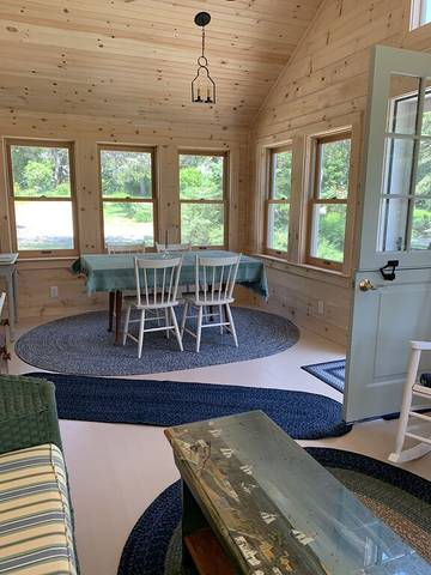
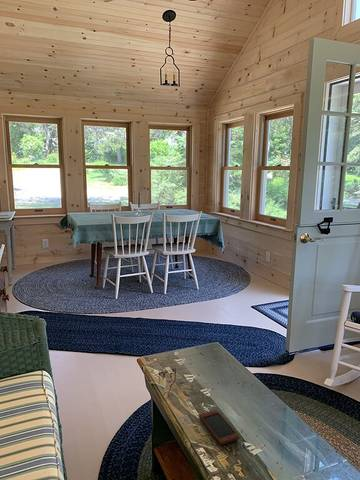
+ smartphone [198,409,241,446]
